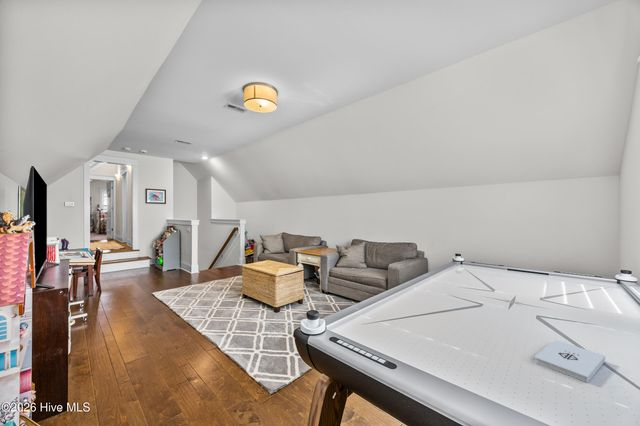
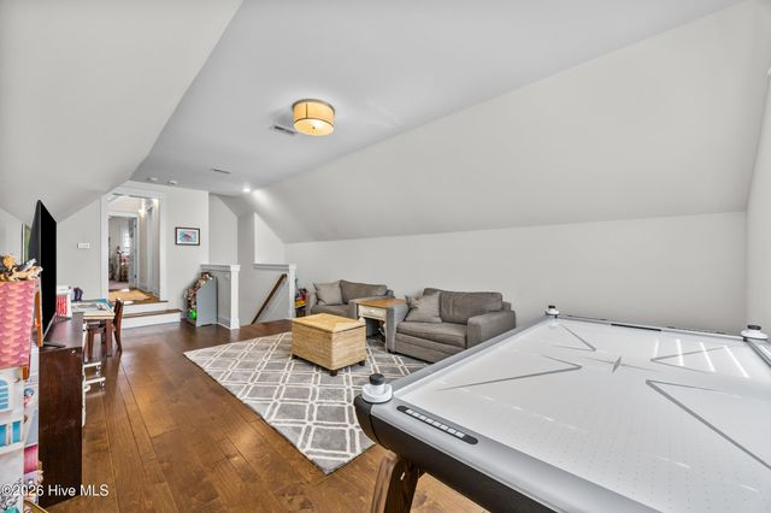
- notepad [534,340,606,383]
